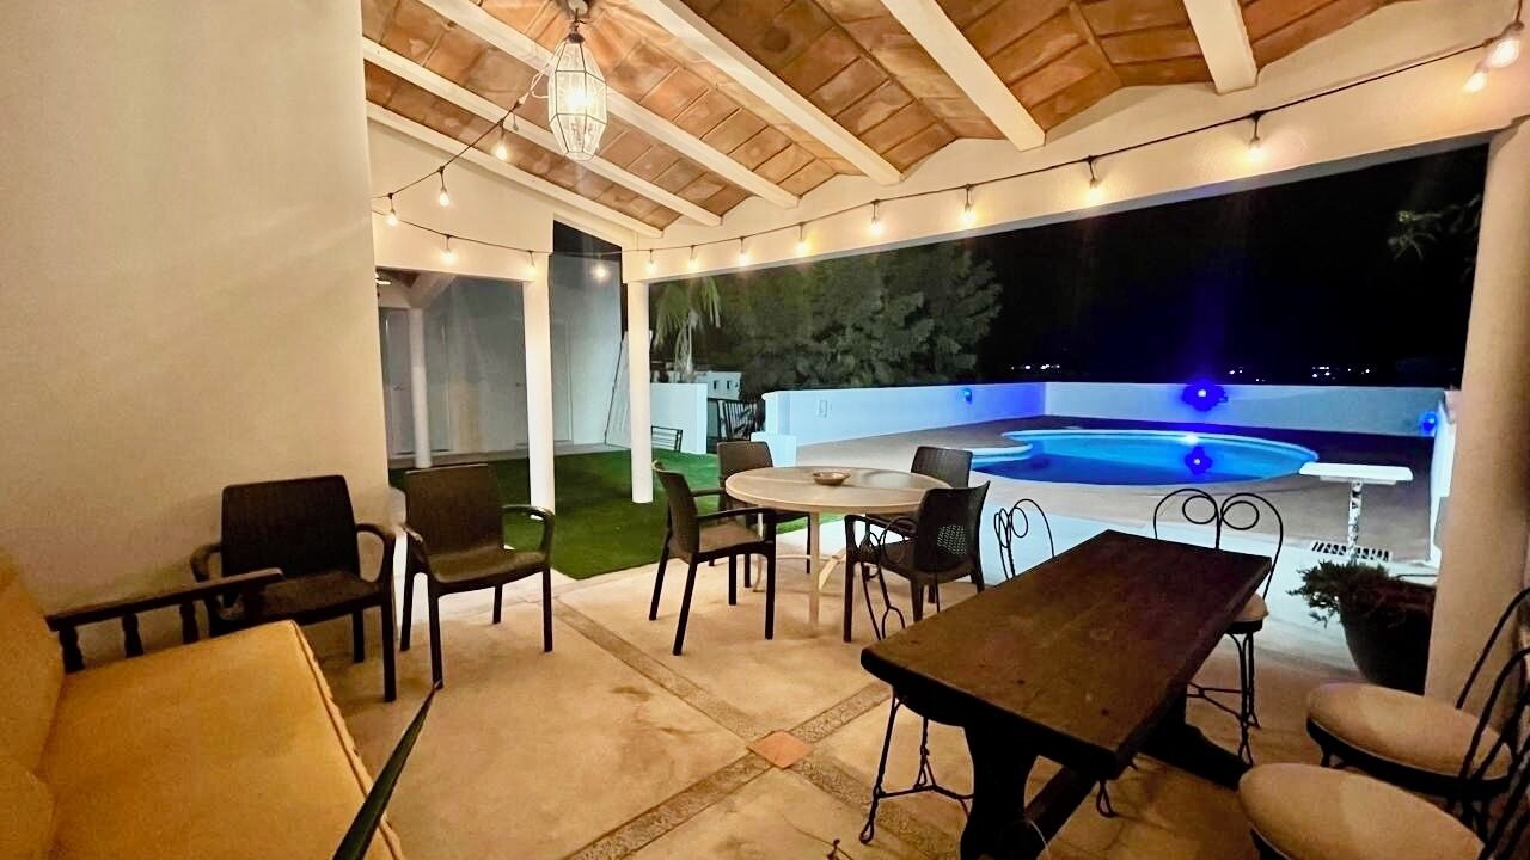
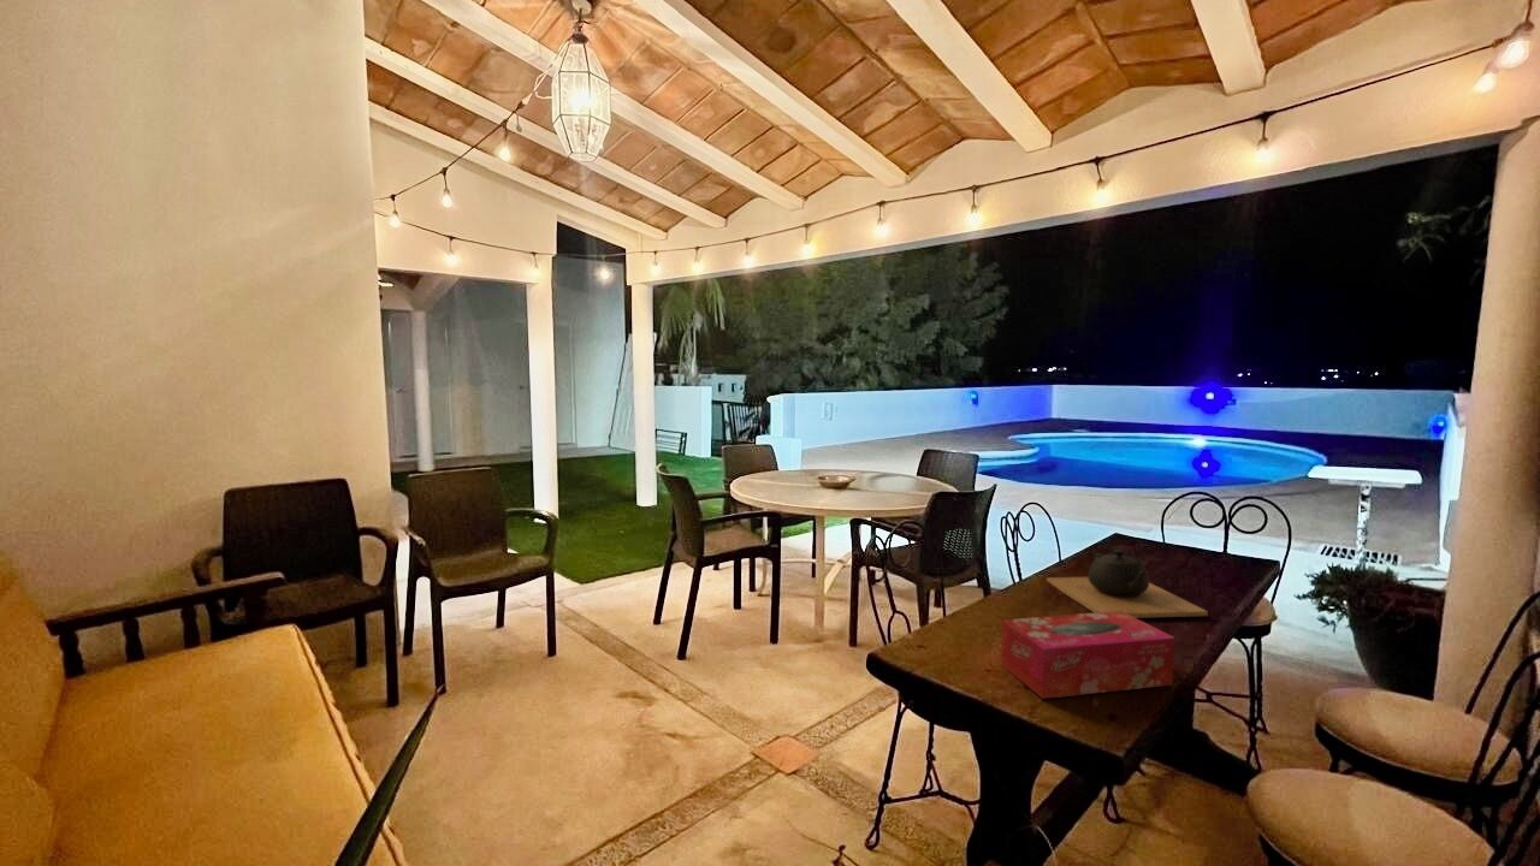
+ tissue box [1000,611,1175,700]
+ teapot [1046,548,1209,619]
